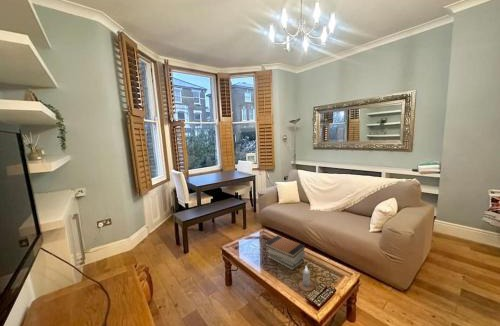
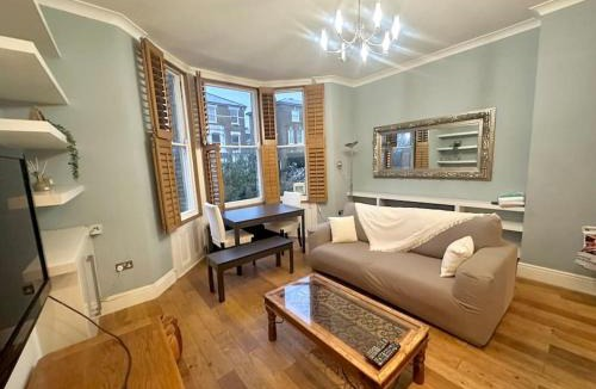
- candle [298,264,316,292]
- book stack [264,234,306,271]
